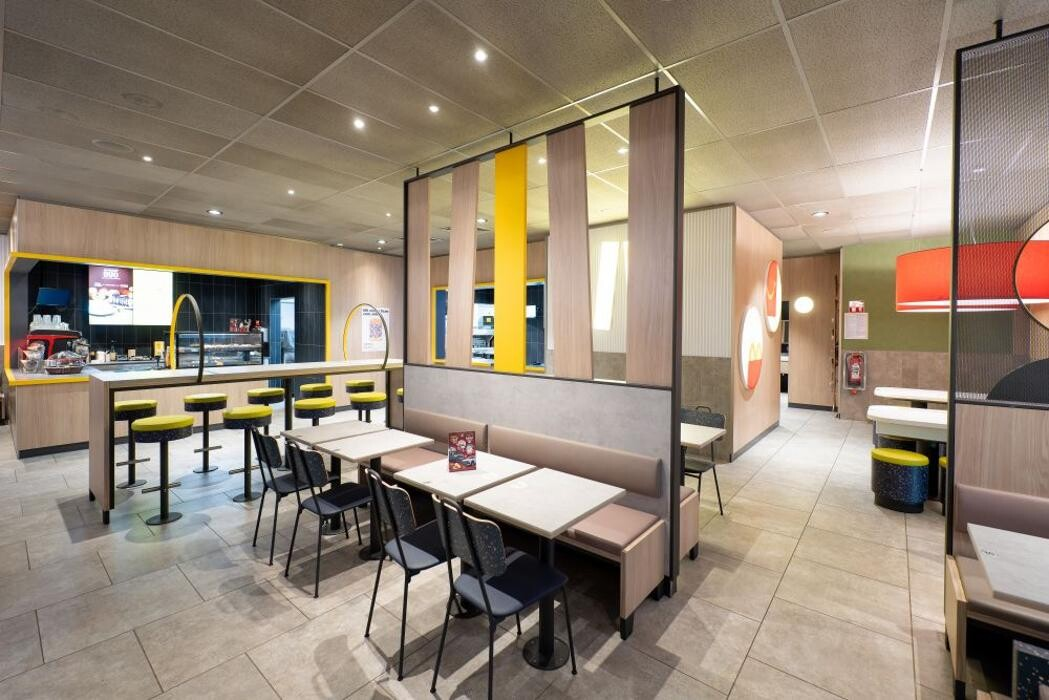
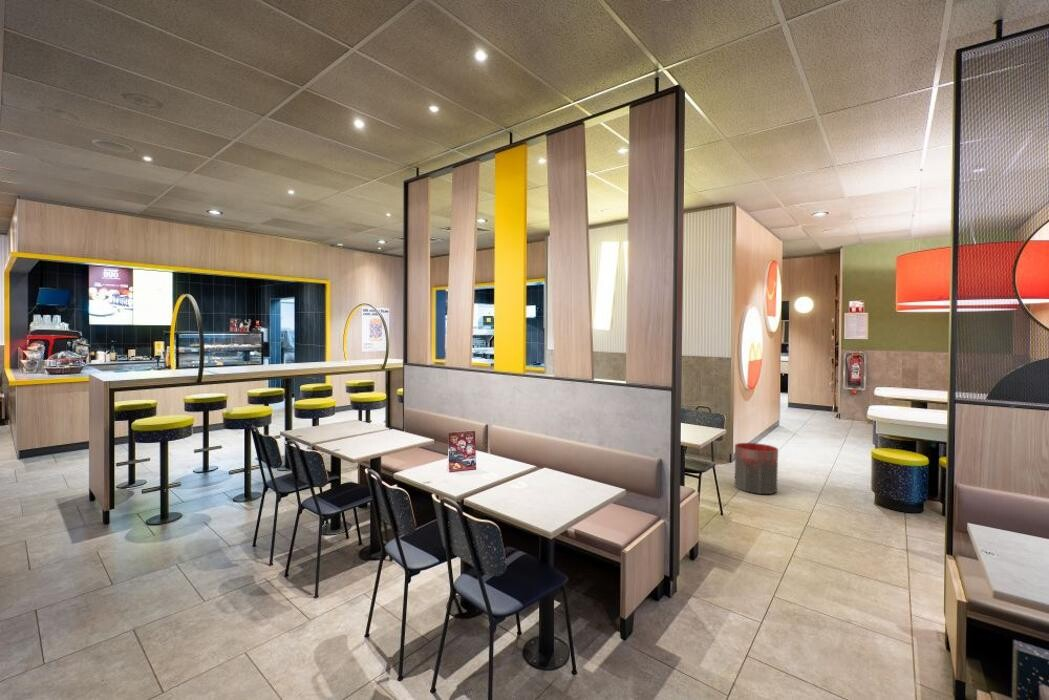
+ trash can [733,442,779,495]
